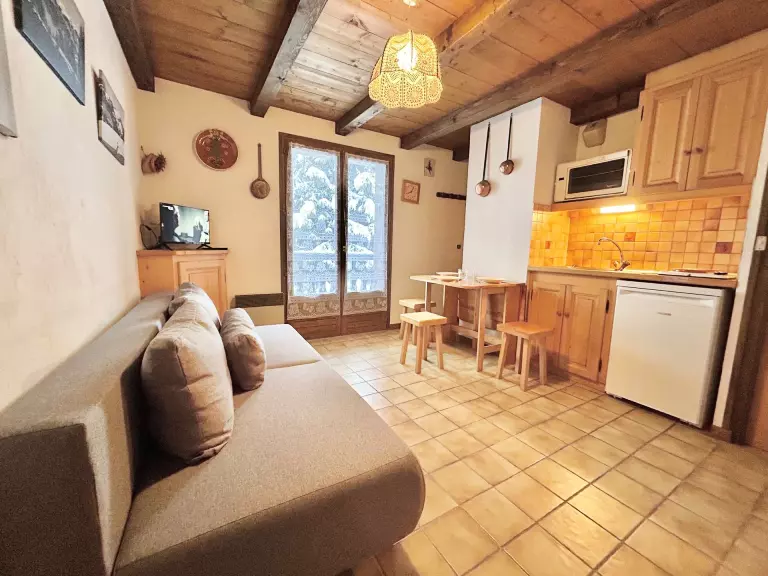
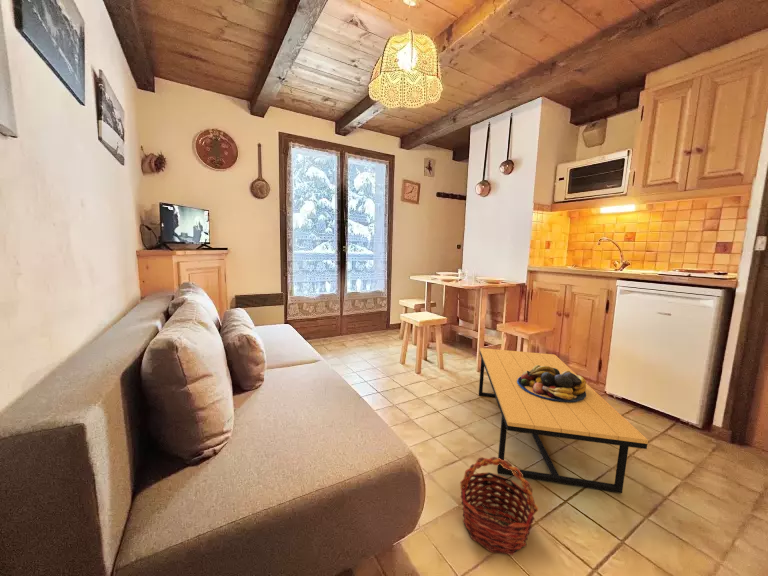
+ coffee table [478,347,649,494]
+ fruit bowl [517,365,587,402]
+ basket [459,456,539,556]
